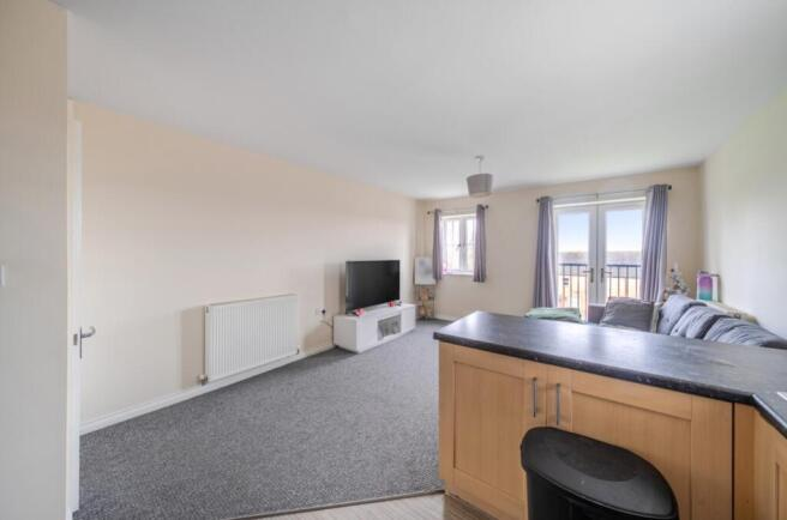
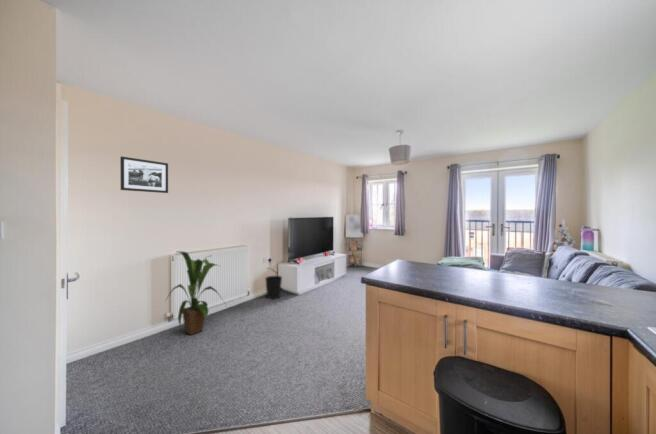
+ house plant [164,250,228,336]
+ picture frame [119,155,169,194]
+ wastebasket [264,275,283,300]
